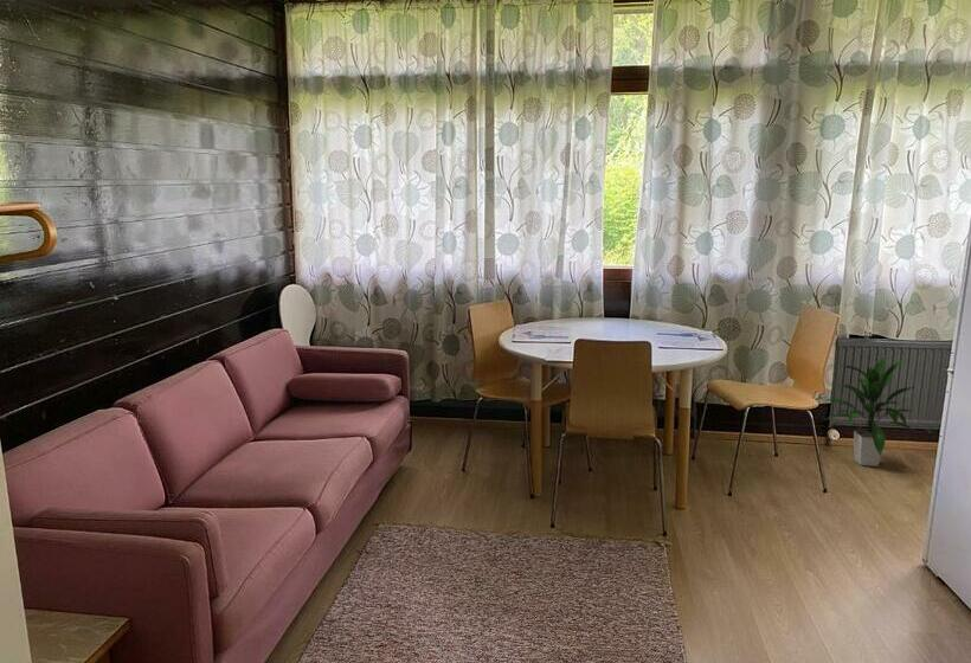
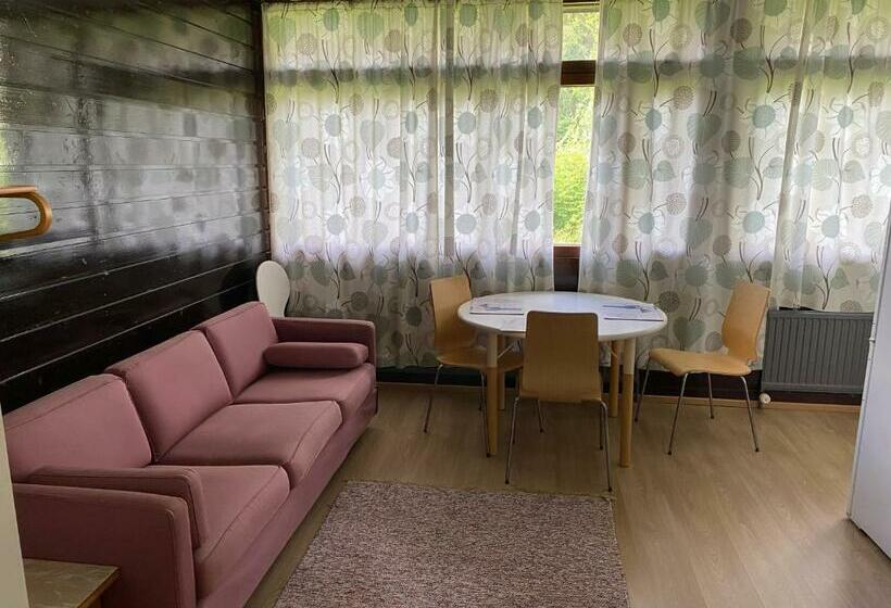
- indoor plant [823,354,917,468]
